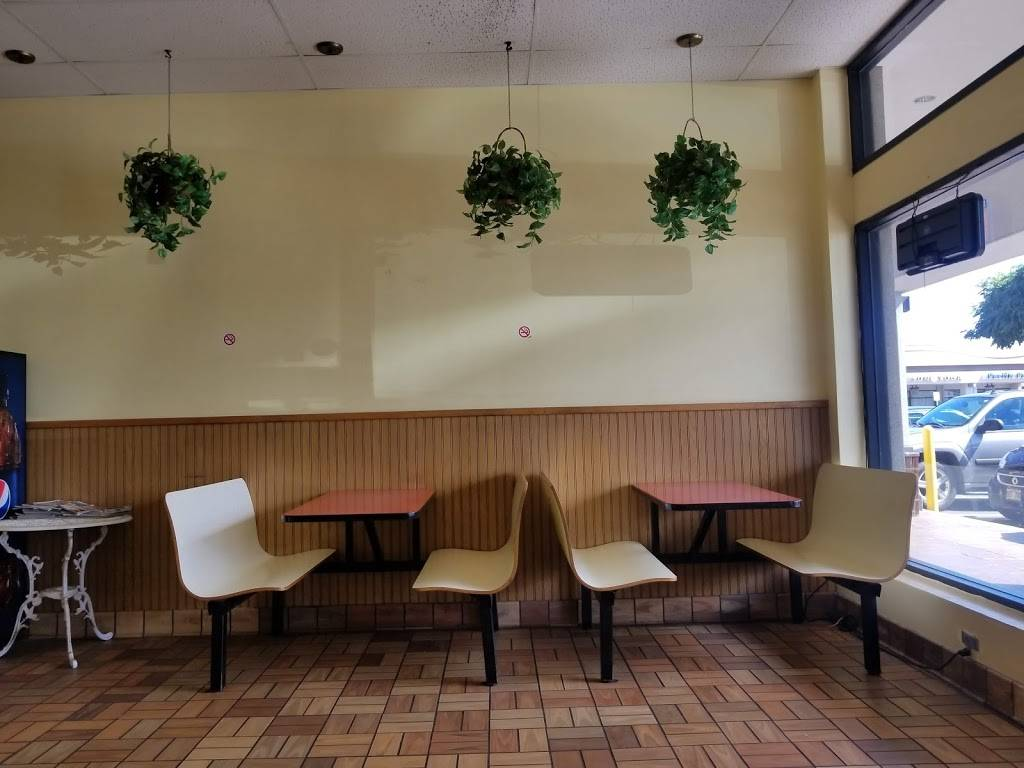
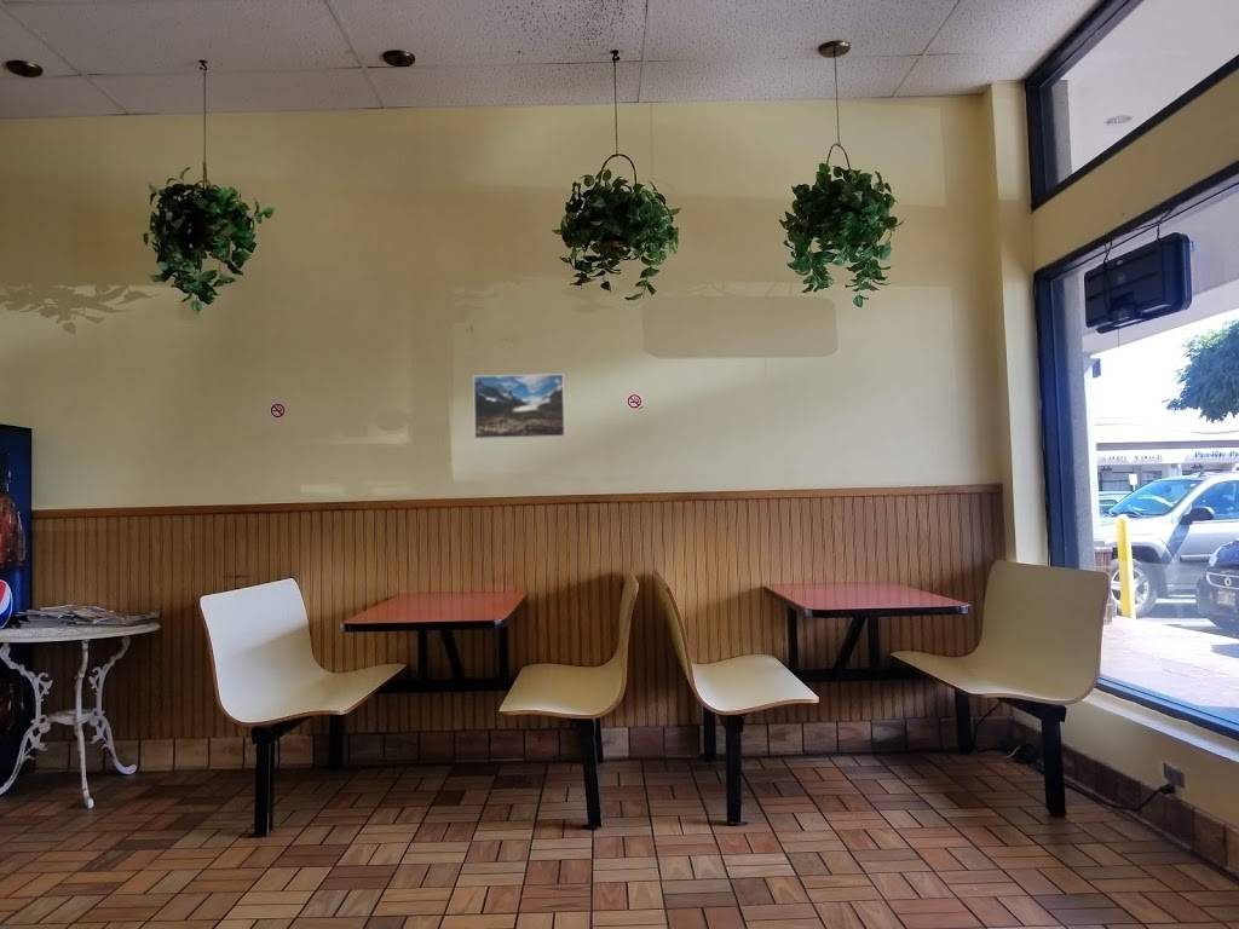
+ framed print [472,373,566,440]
